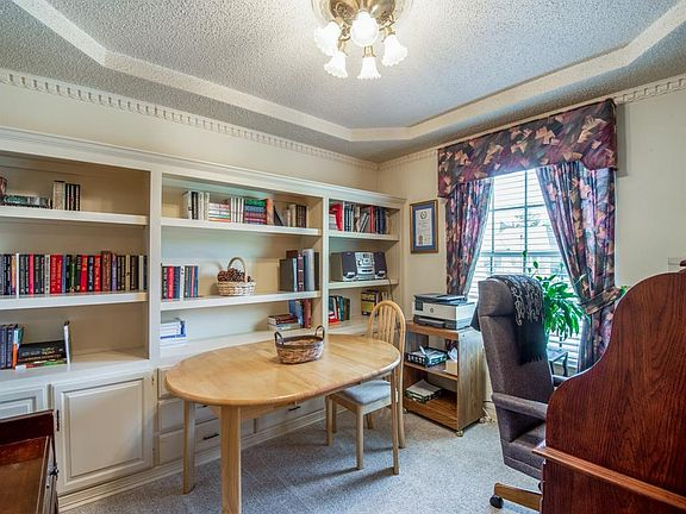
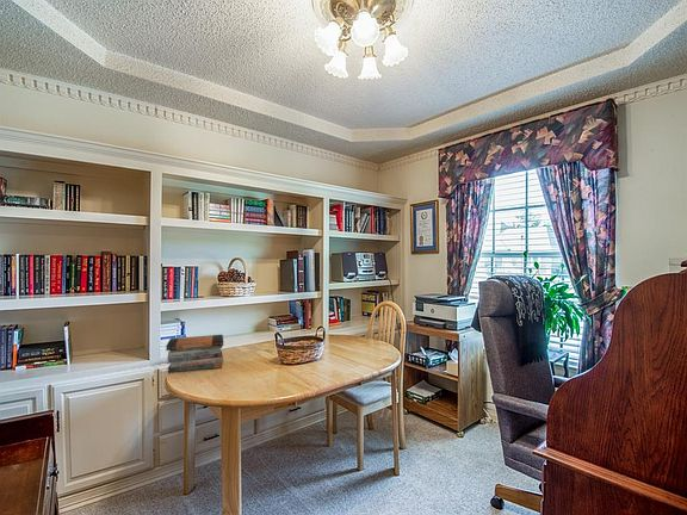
+ book stack [165,334,224,373]
